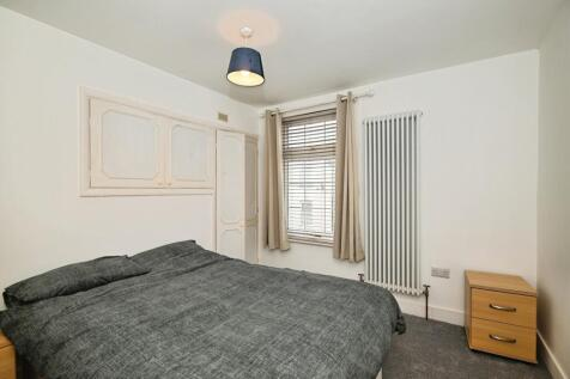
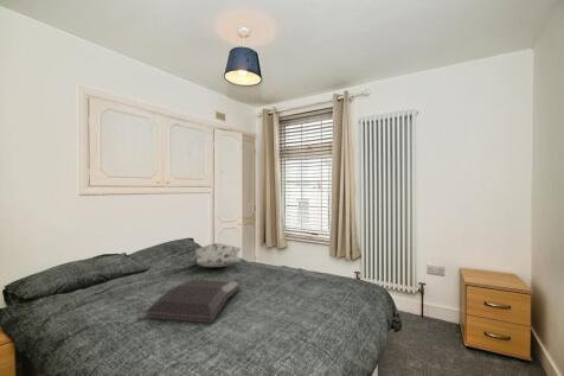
+ decorative pillow [185,242,243,268]
+ serving tray [145,279,243,324]
